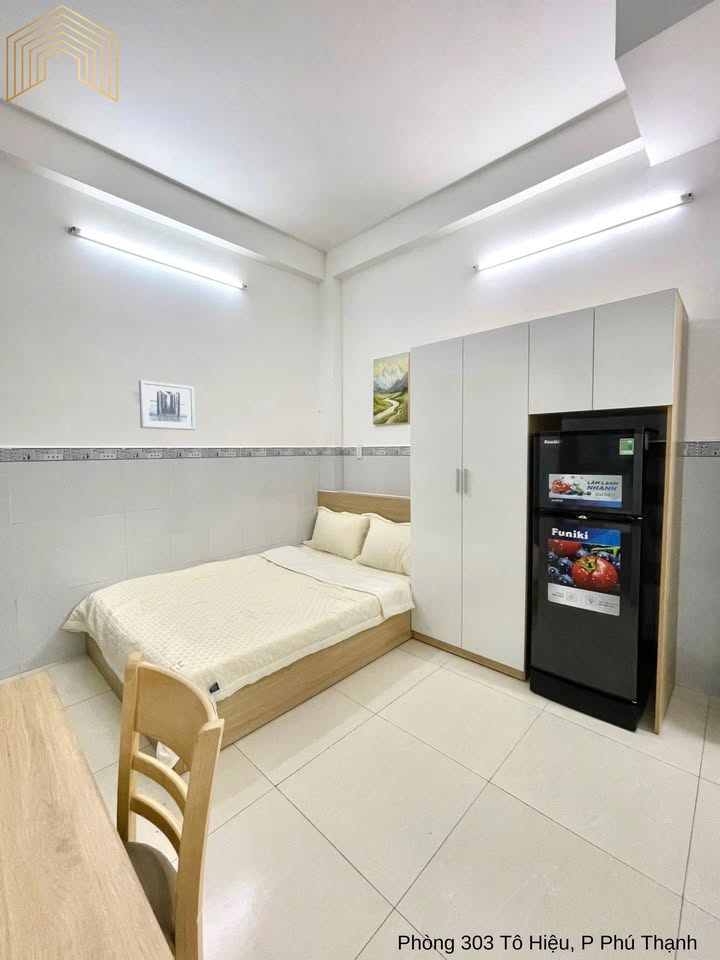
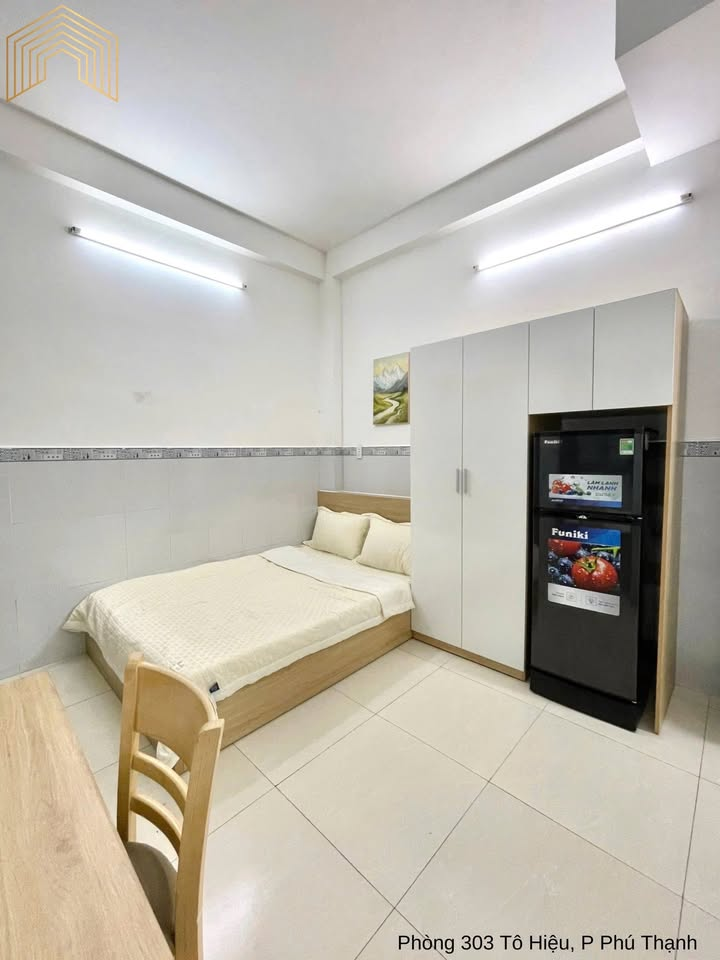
- wall art [138,379,196,431]
